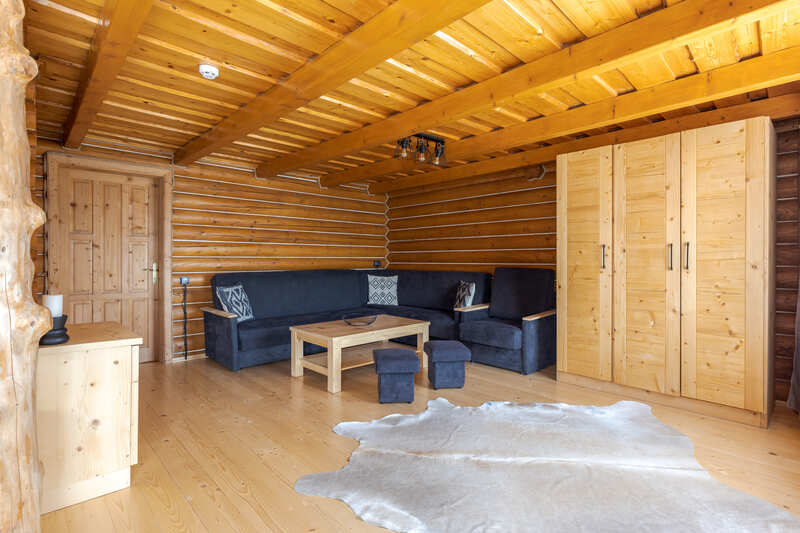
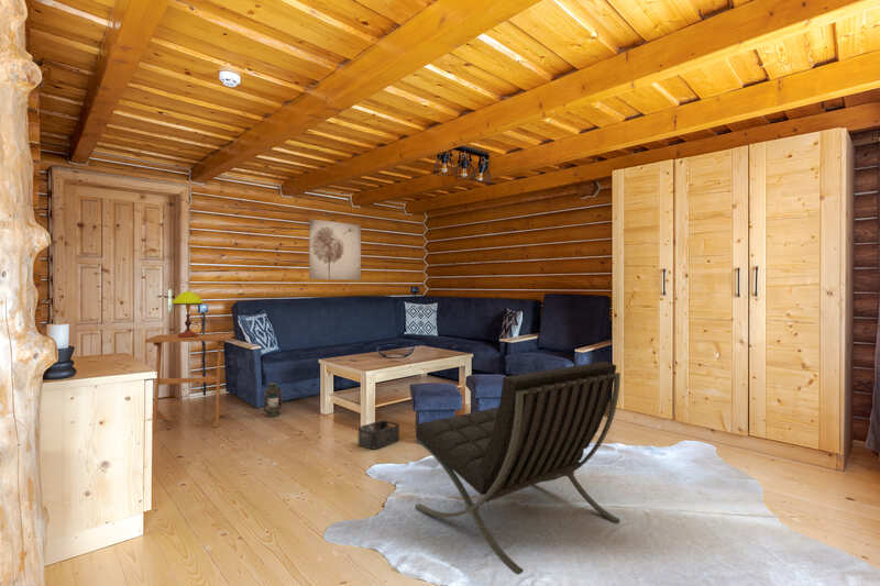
+ lounge chair [414,361,622,576]
+ storage bin [358,419,400,451]
+ wall art [308,218,362,281]
+ table lamp [172,290,231,338]
+ side table [144,332,235,433]
+ lantern [262,382,286,418]
